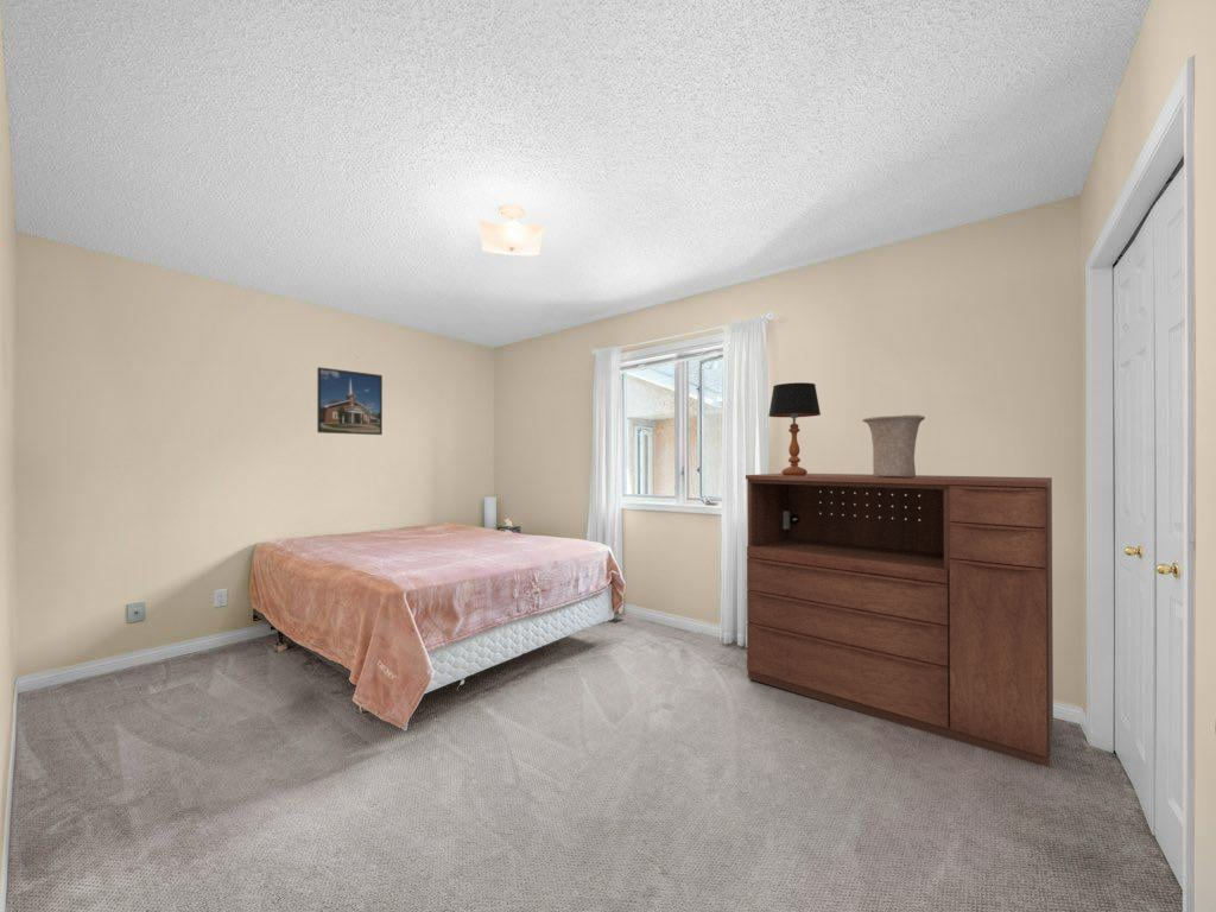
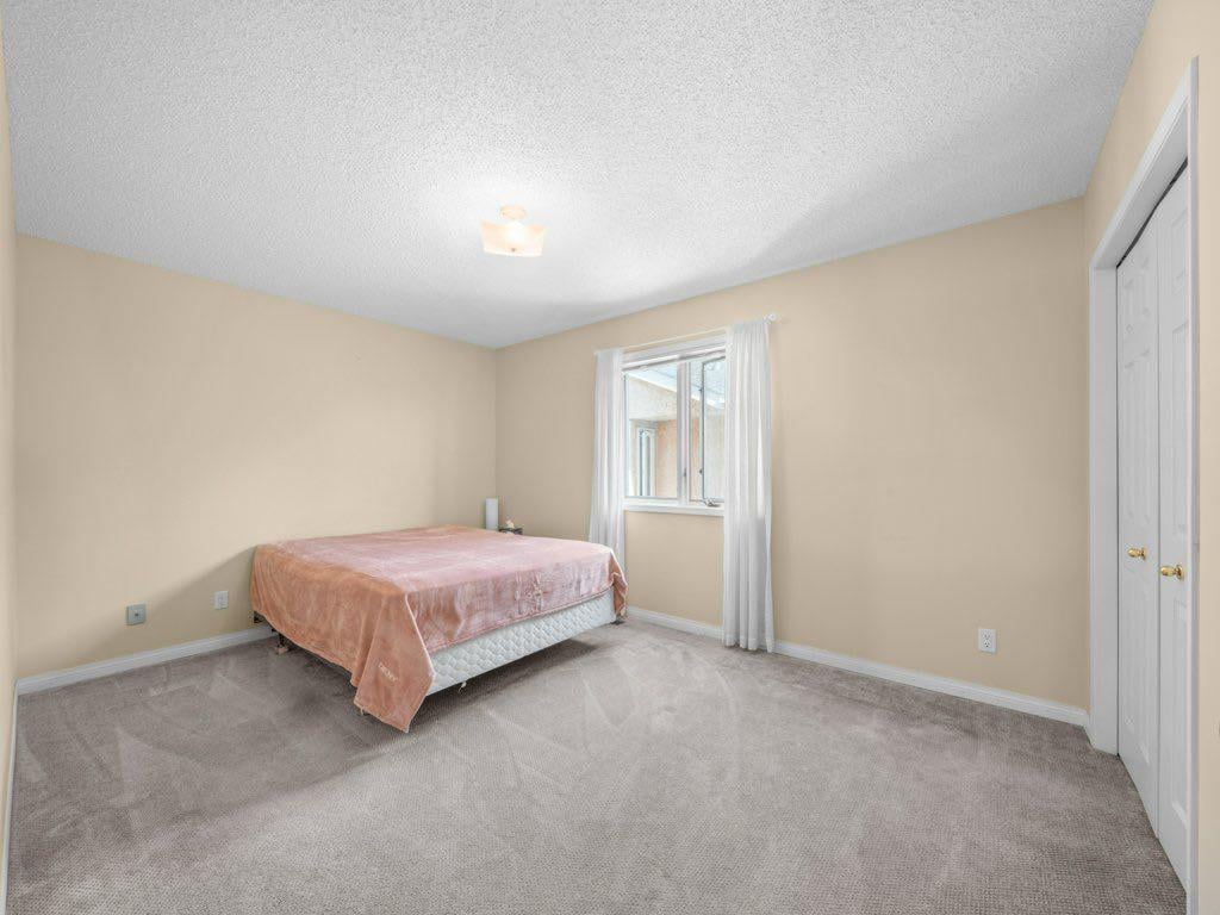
- dresser [745,473,1054,768]
- vase [861,413,926,477]
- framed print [316,366,384,436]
- table lamp [767,381,822,476]
